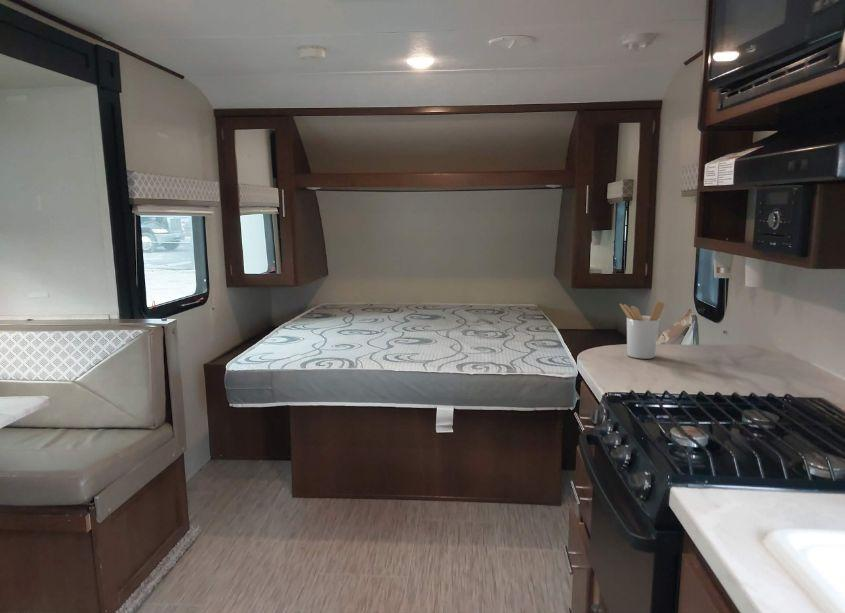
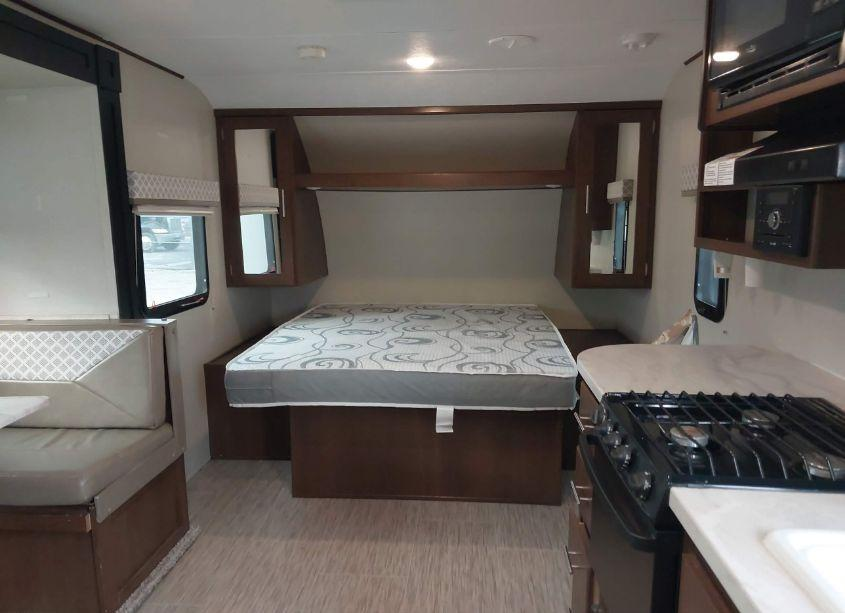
- utensil holder [619,301,665,360]
